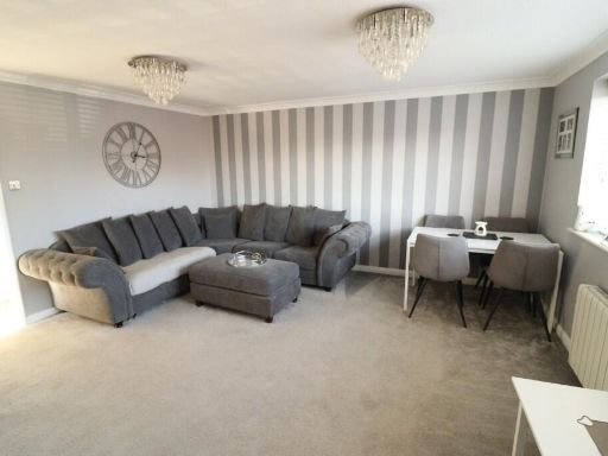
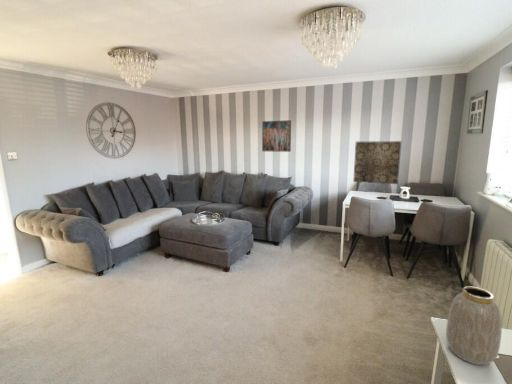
+ wall art [352,140,402,185]
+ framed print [261,119,292,153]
+ vase [445,285,503,366]
